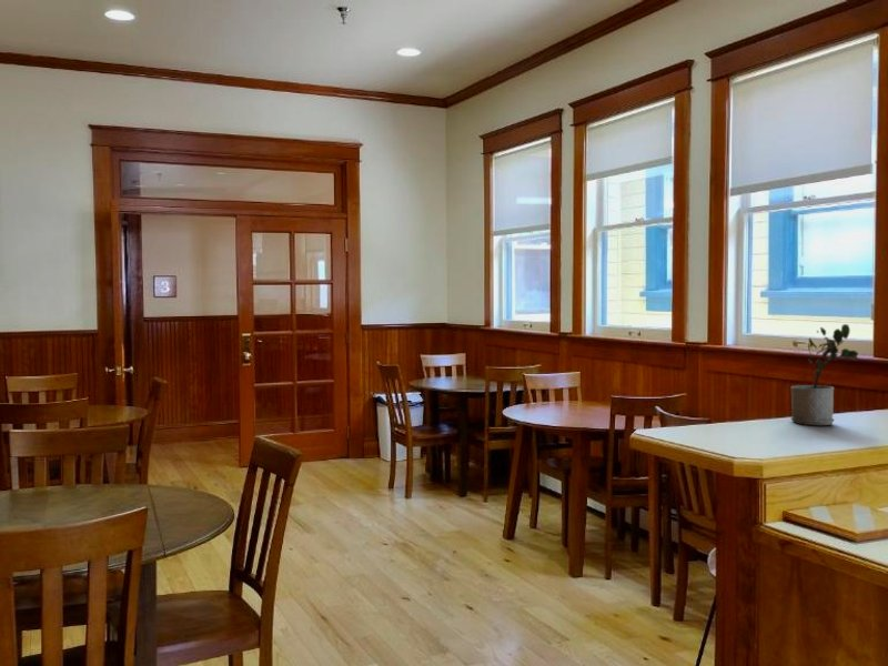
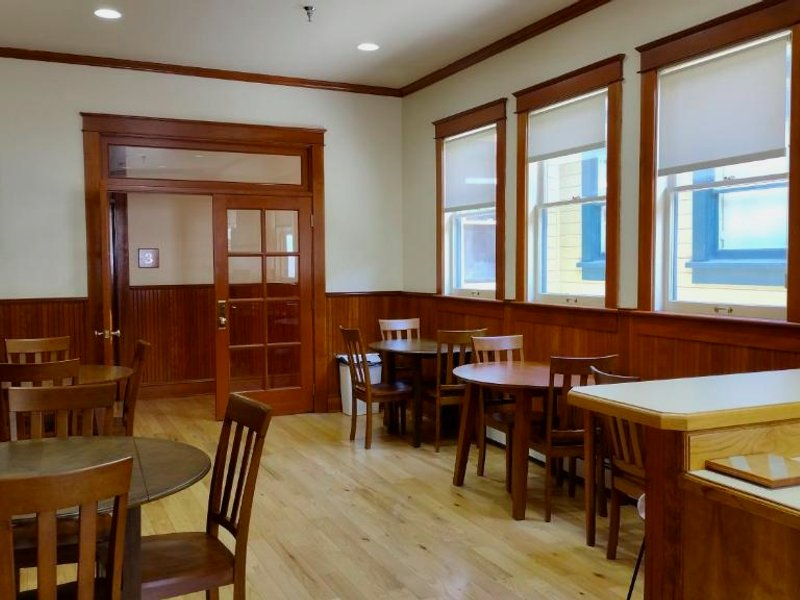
- potted plant [789,323,859,426]
